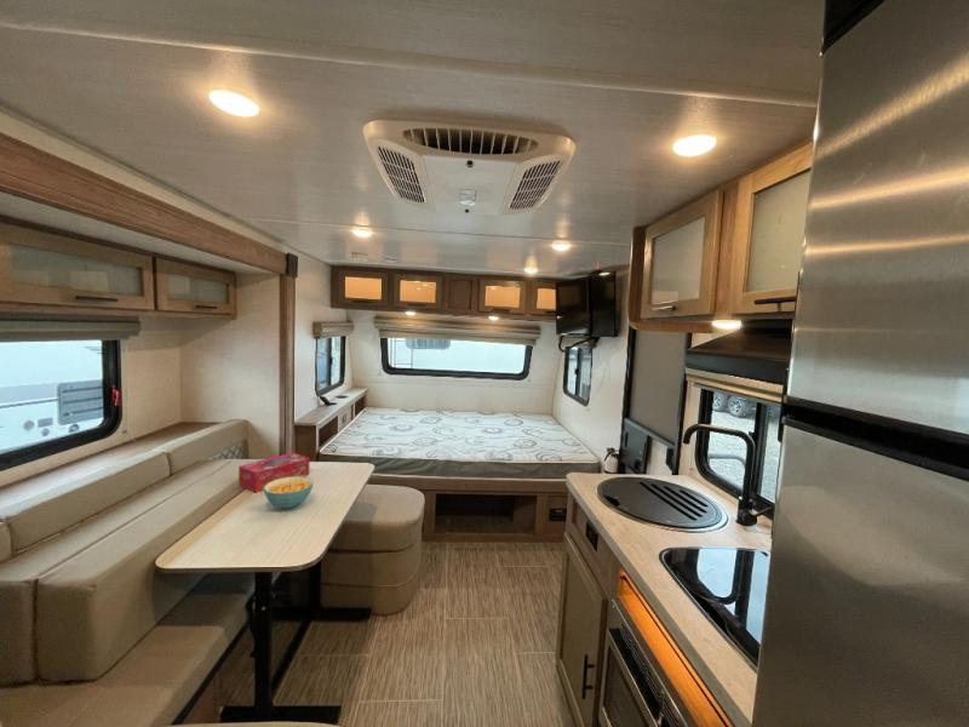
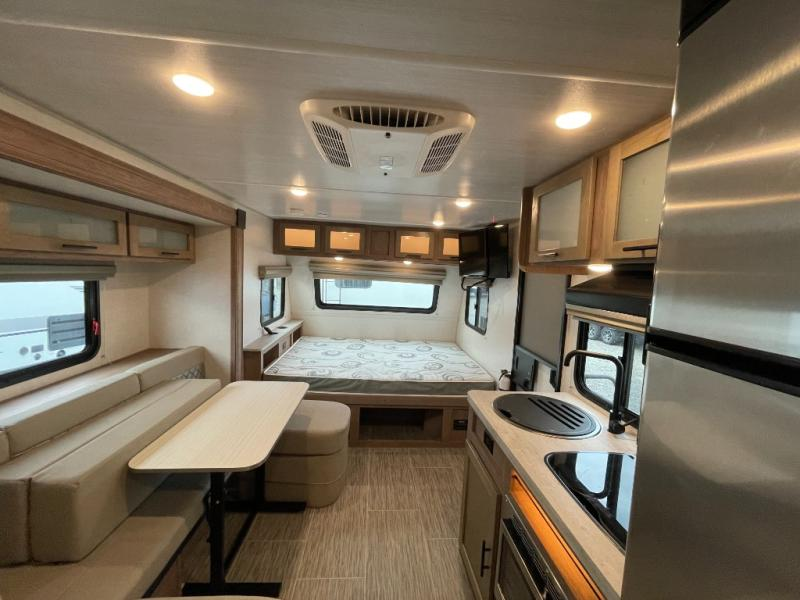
- tissue box [237,452,310,493]
- cereal bowl [263,476,315,510]
